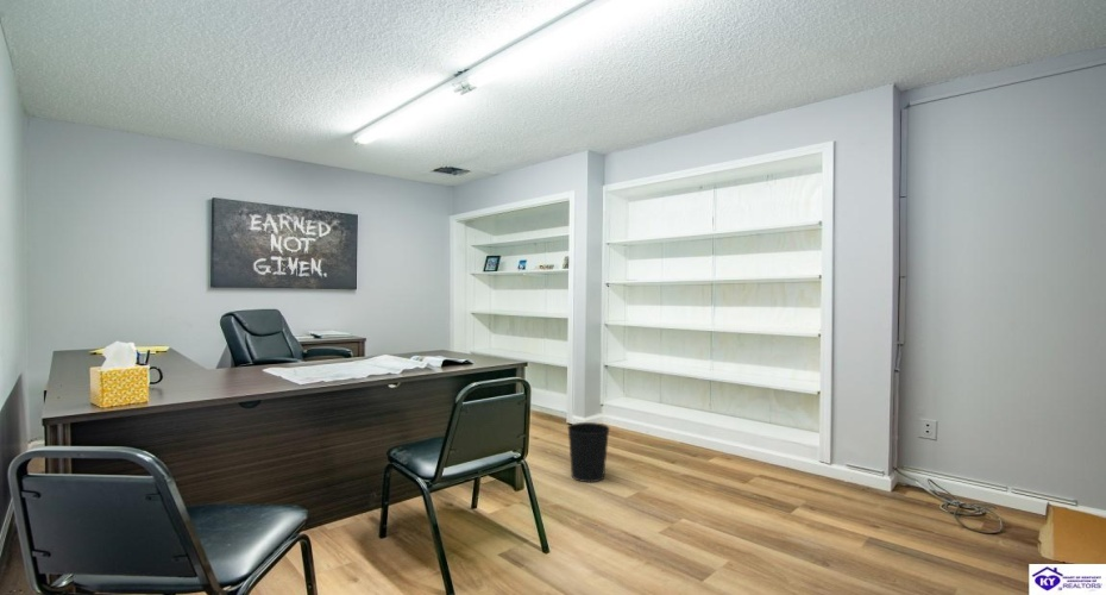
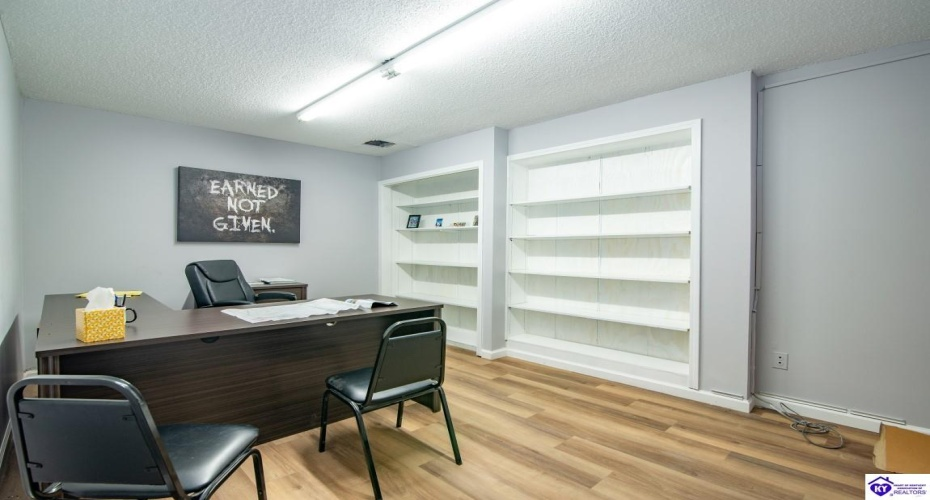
- wastebasket [566,421,611,483]
